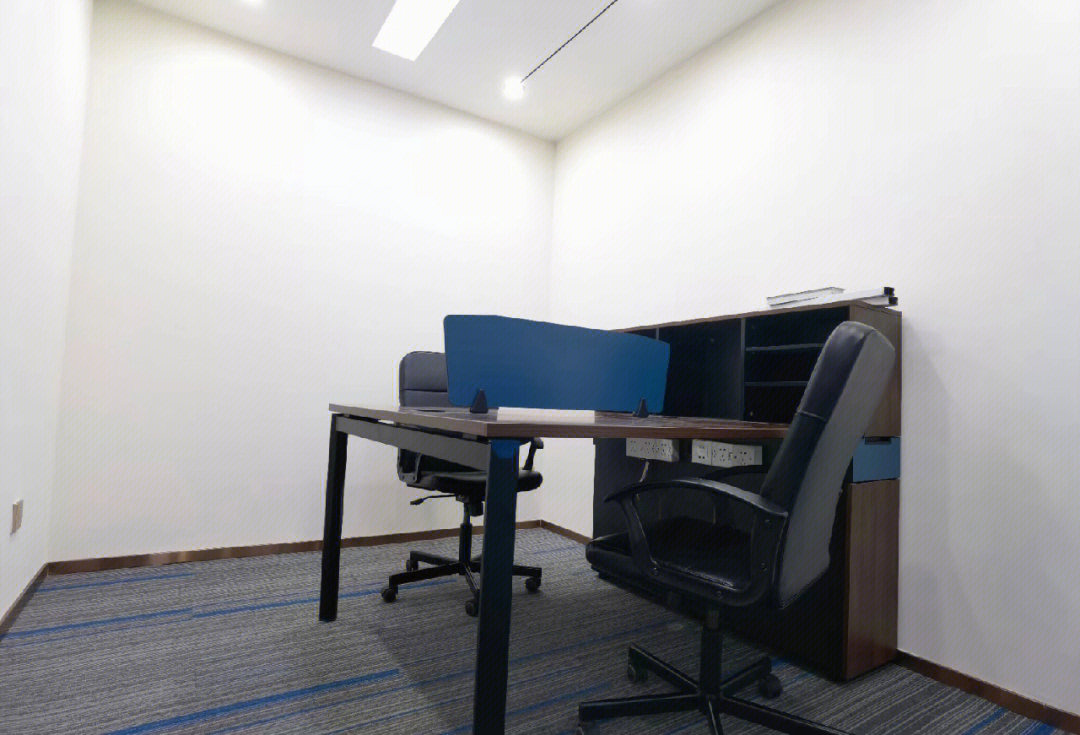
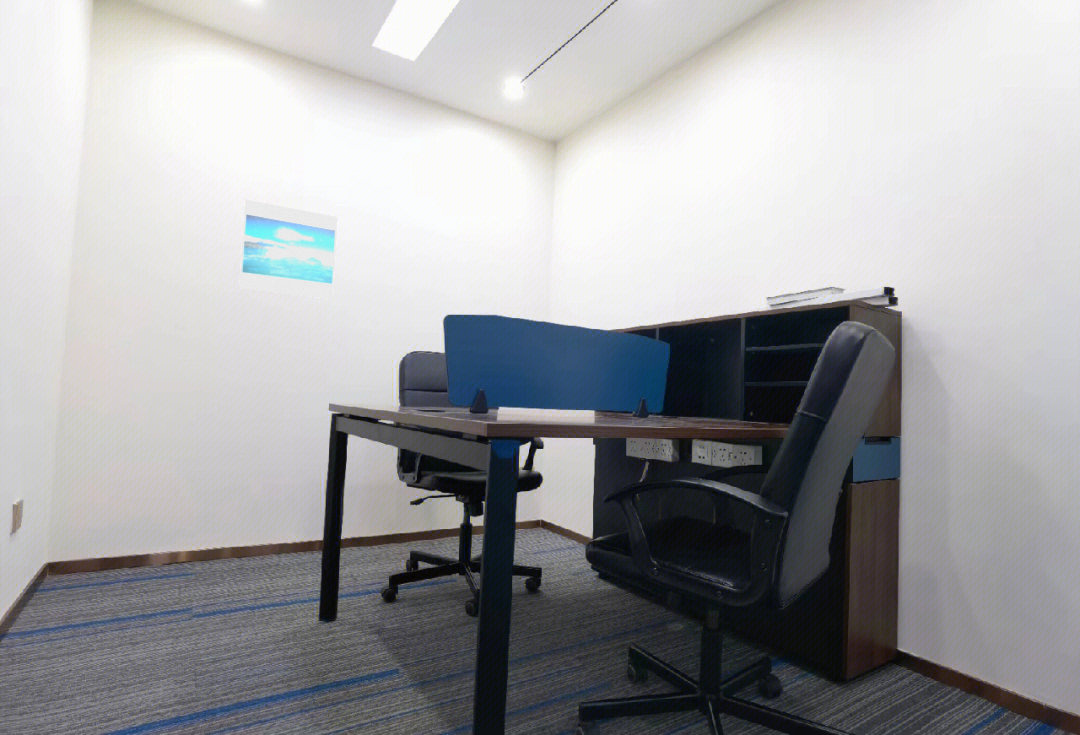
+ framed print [238,198,339,300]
